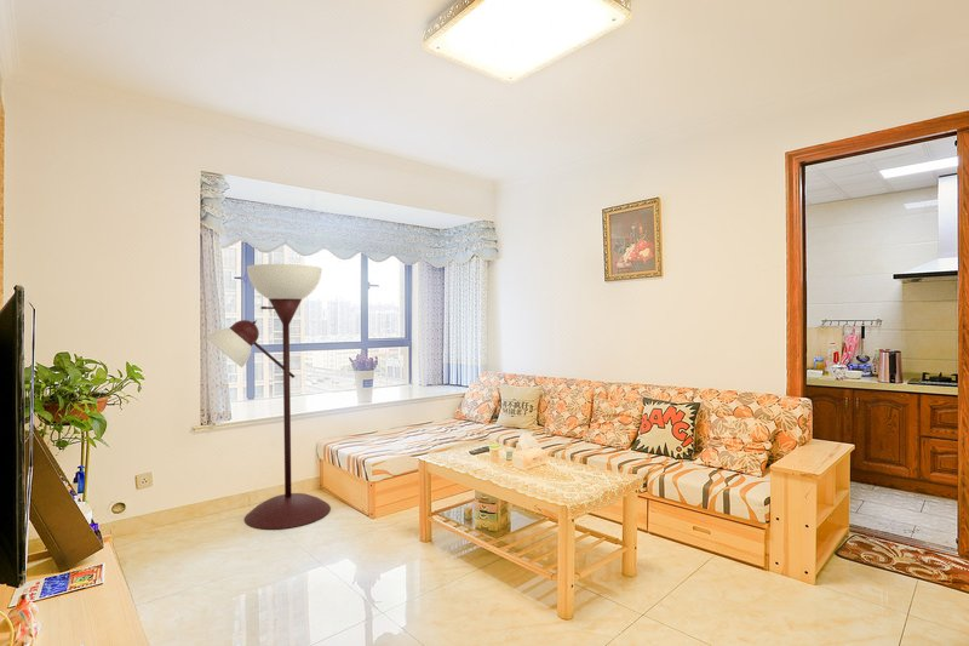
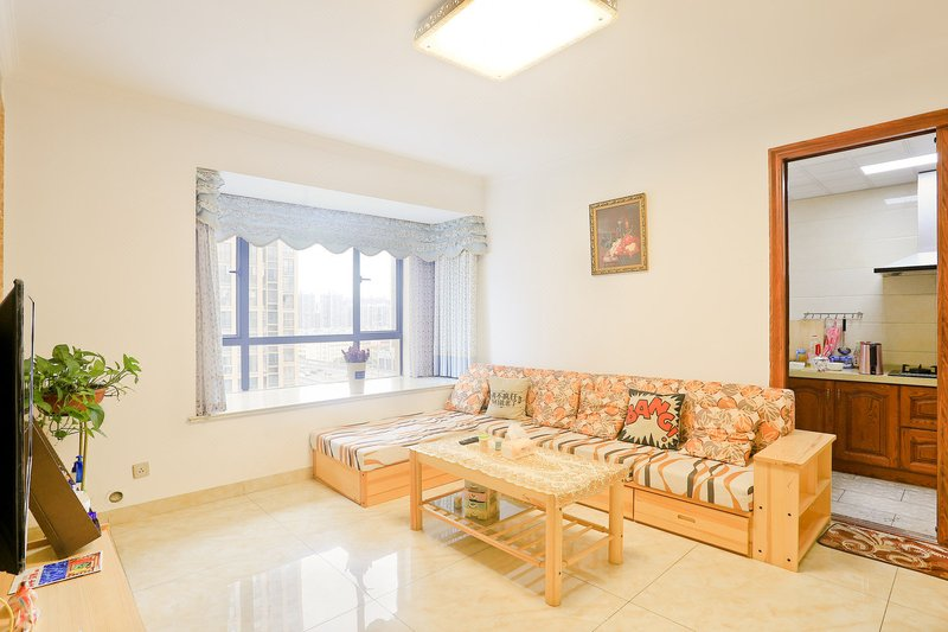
- floor lamp [206,263,332,530]
